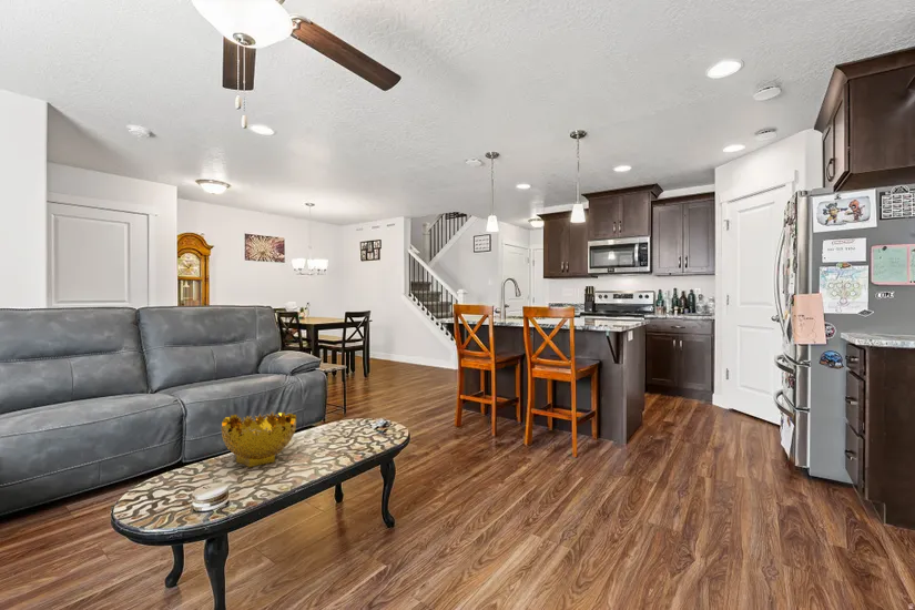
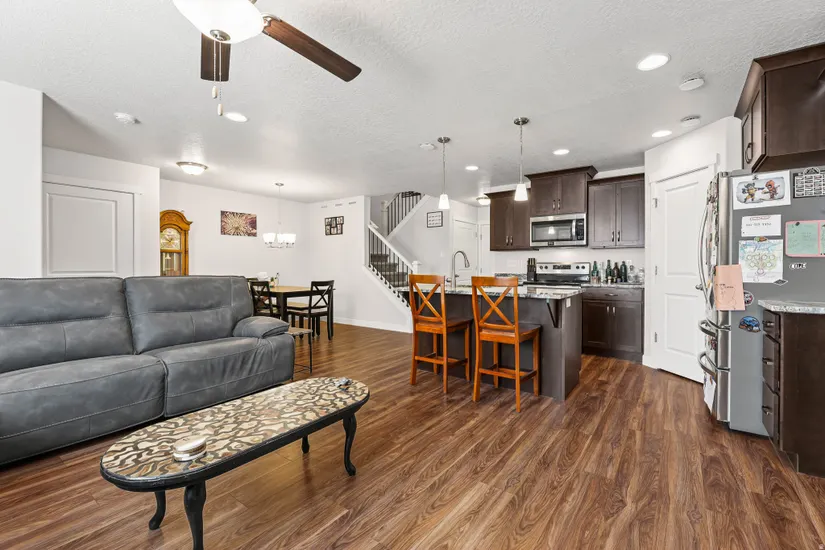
- decorative bowl [221,410,297,468]
